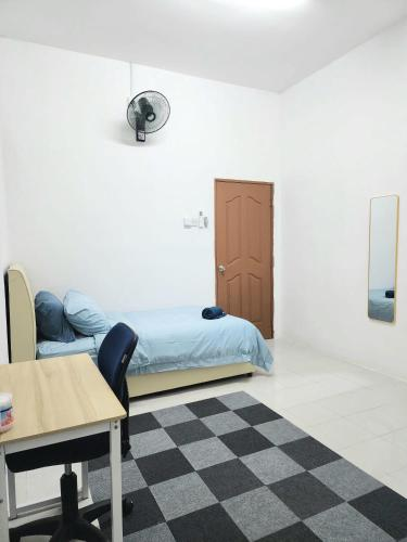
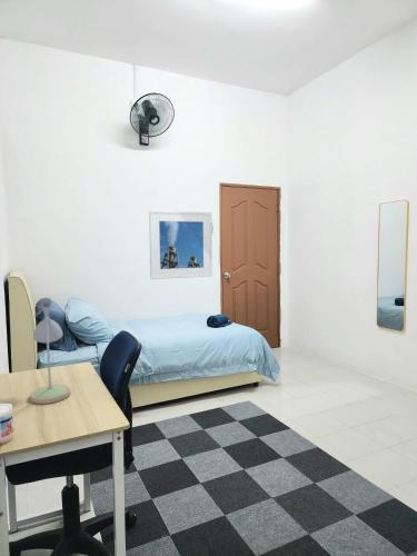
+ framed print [148,209,214,280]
+ desk lamp [29,297,71,405]
